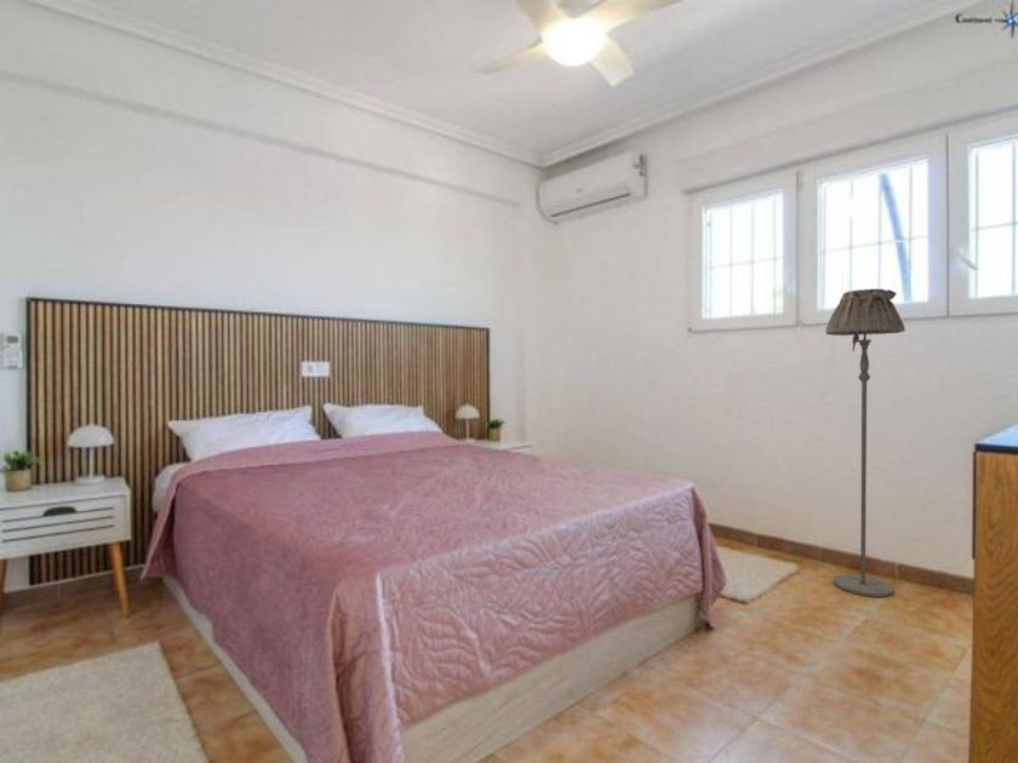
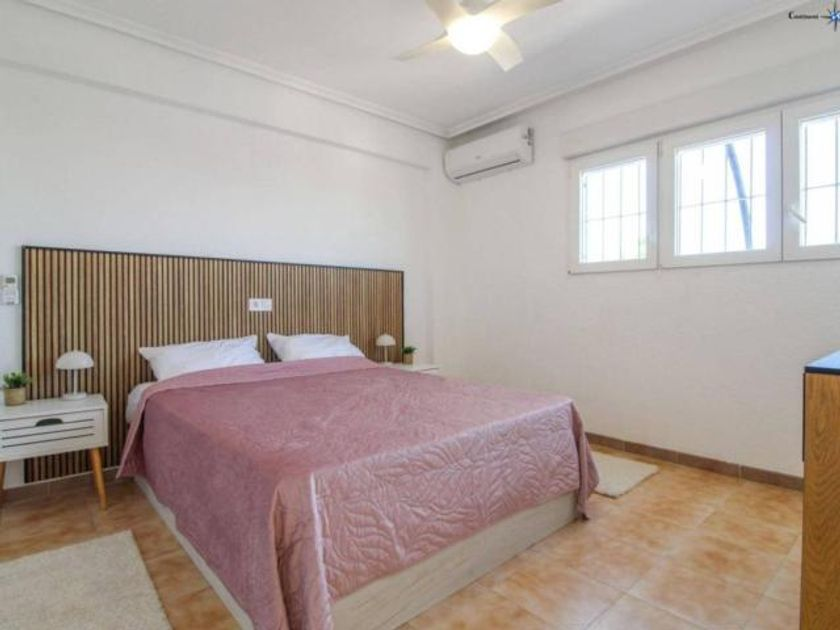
- floor lamp [824,287,907,598]
